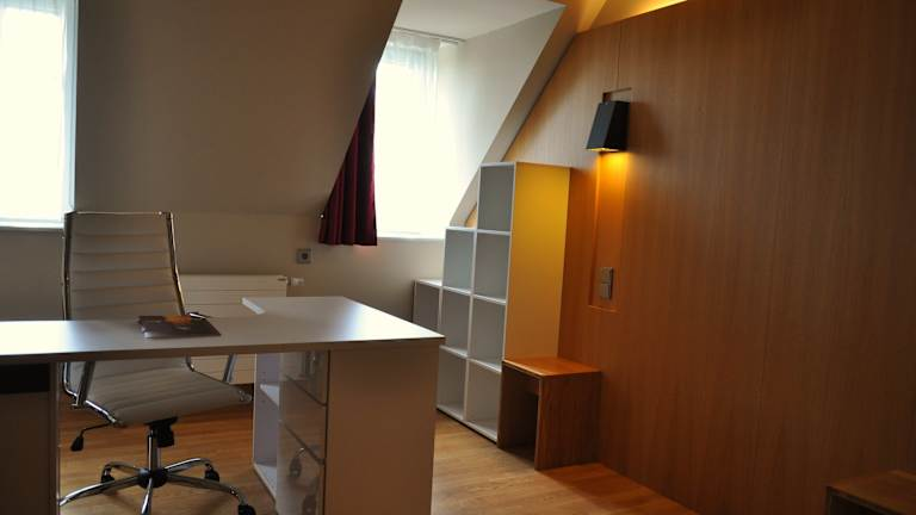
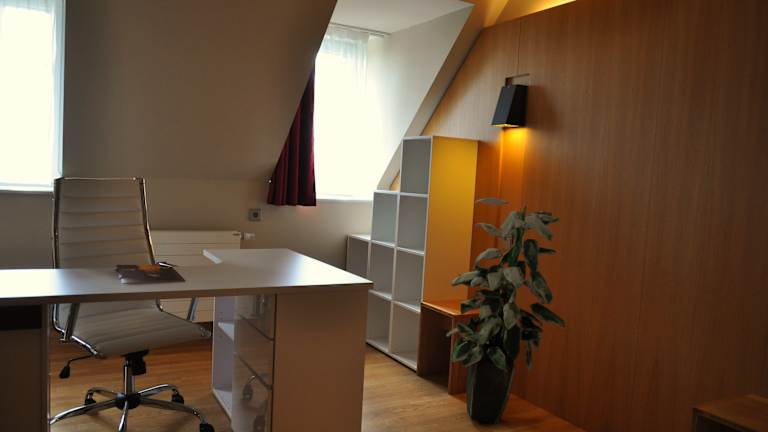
+ indoor plant [445,197,566,425]
